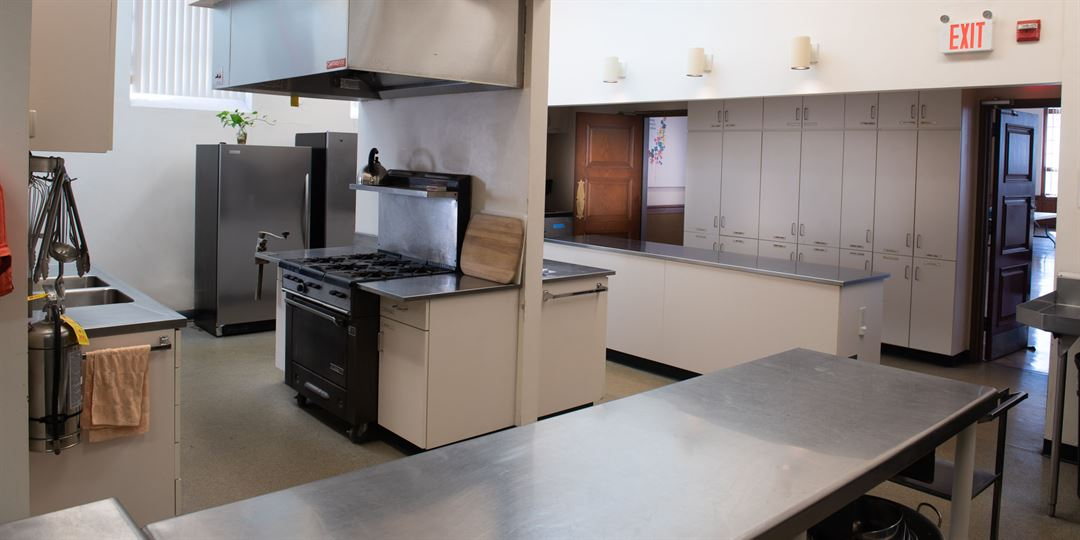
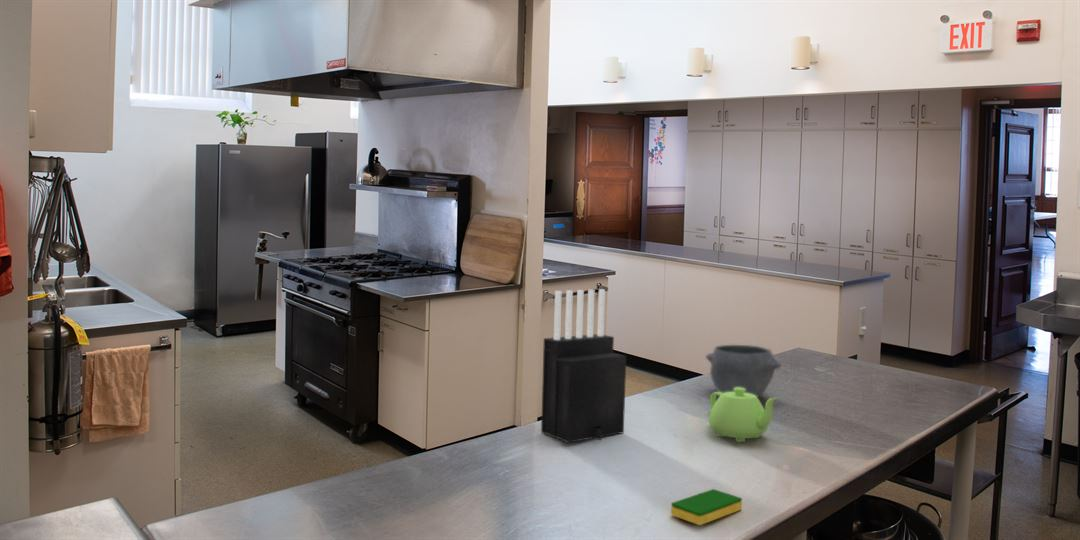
+ teapot [707,387,780,443]
+ bowl [705,344,782,398]
+ dish sponge [670,488,743,526]
+ knife block [540,288,627,444]
